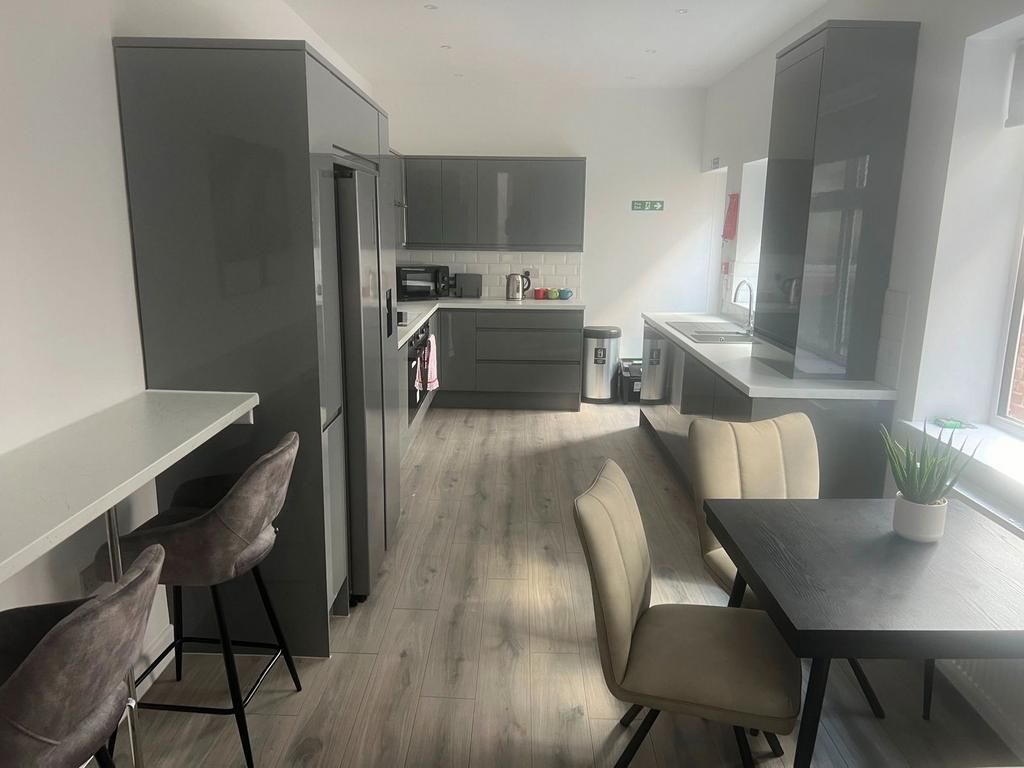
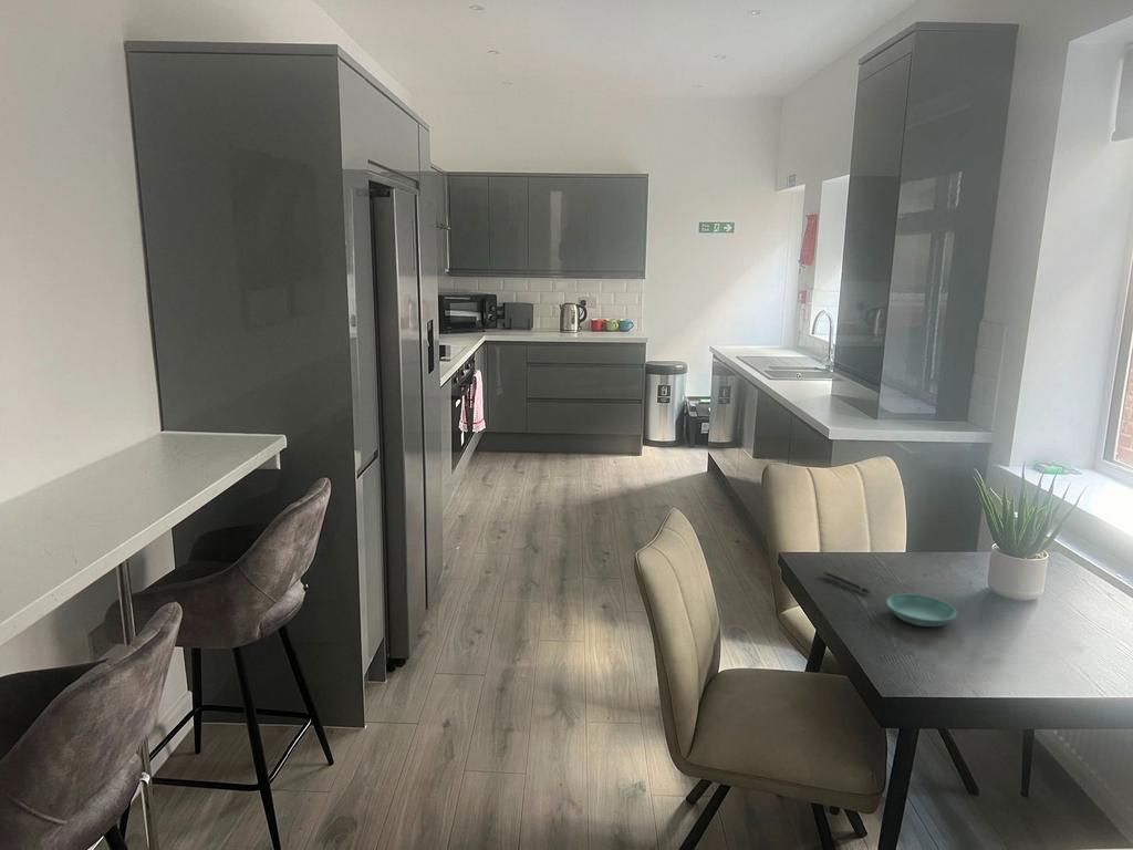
+ pen [823,570,872,594]
+ saucer [886,593,958,628]
